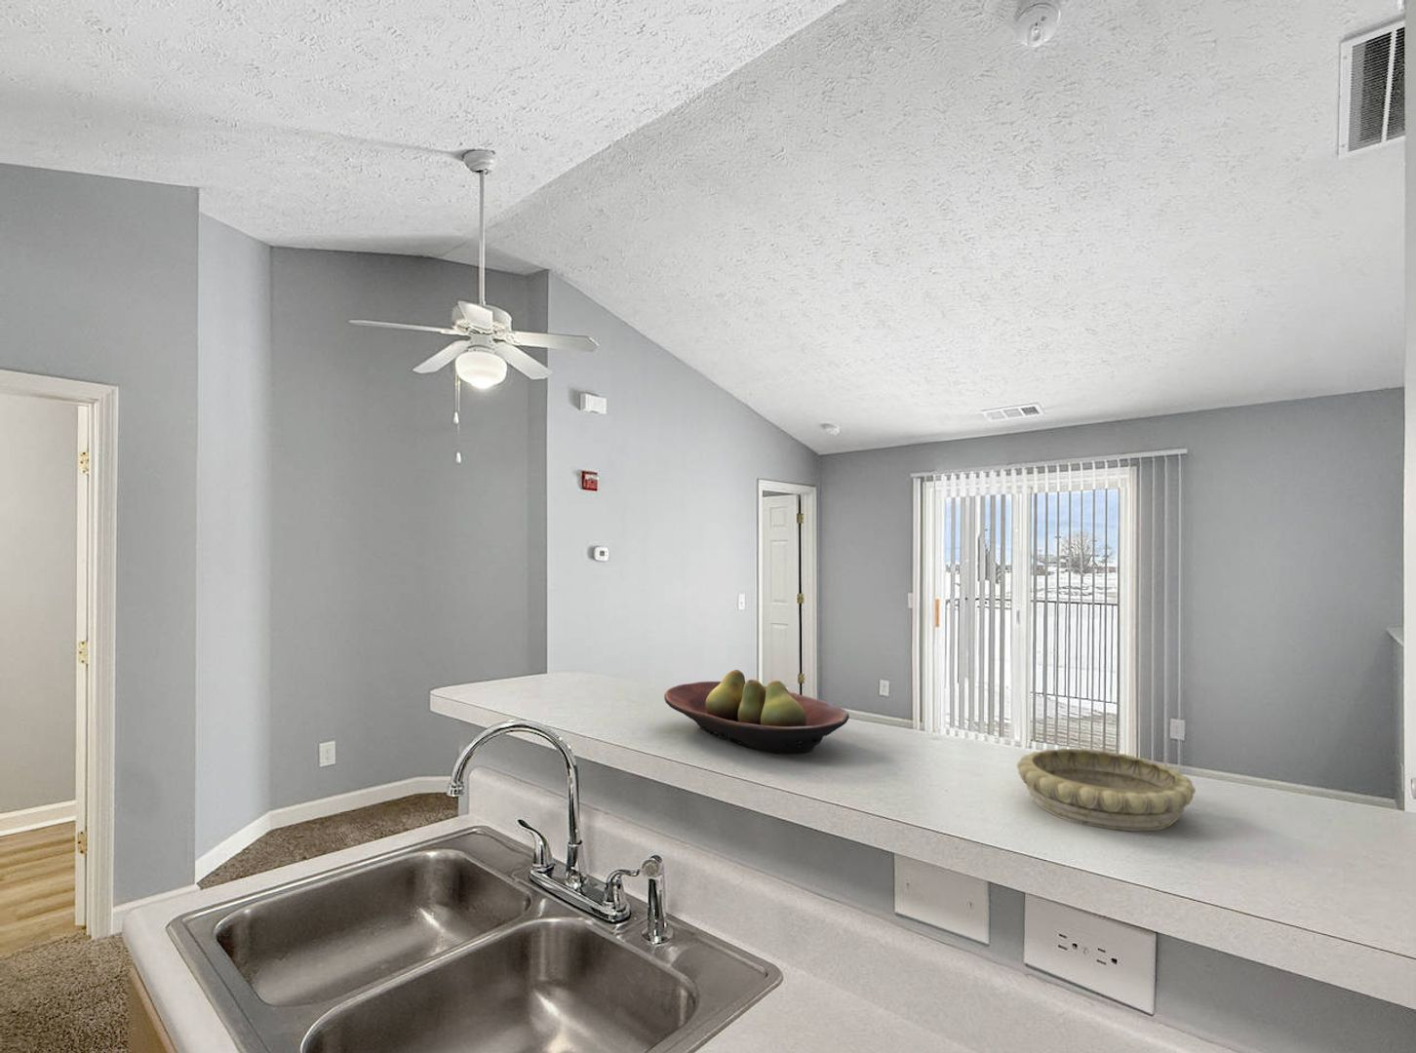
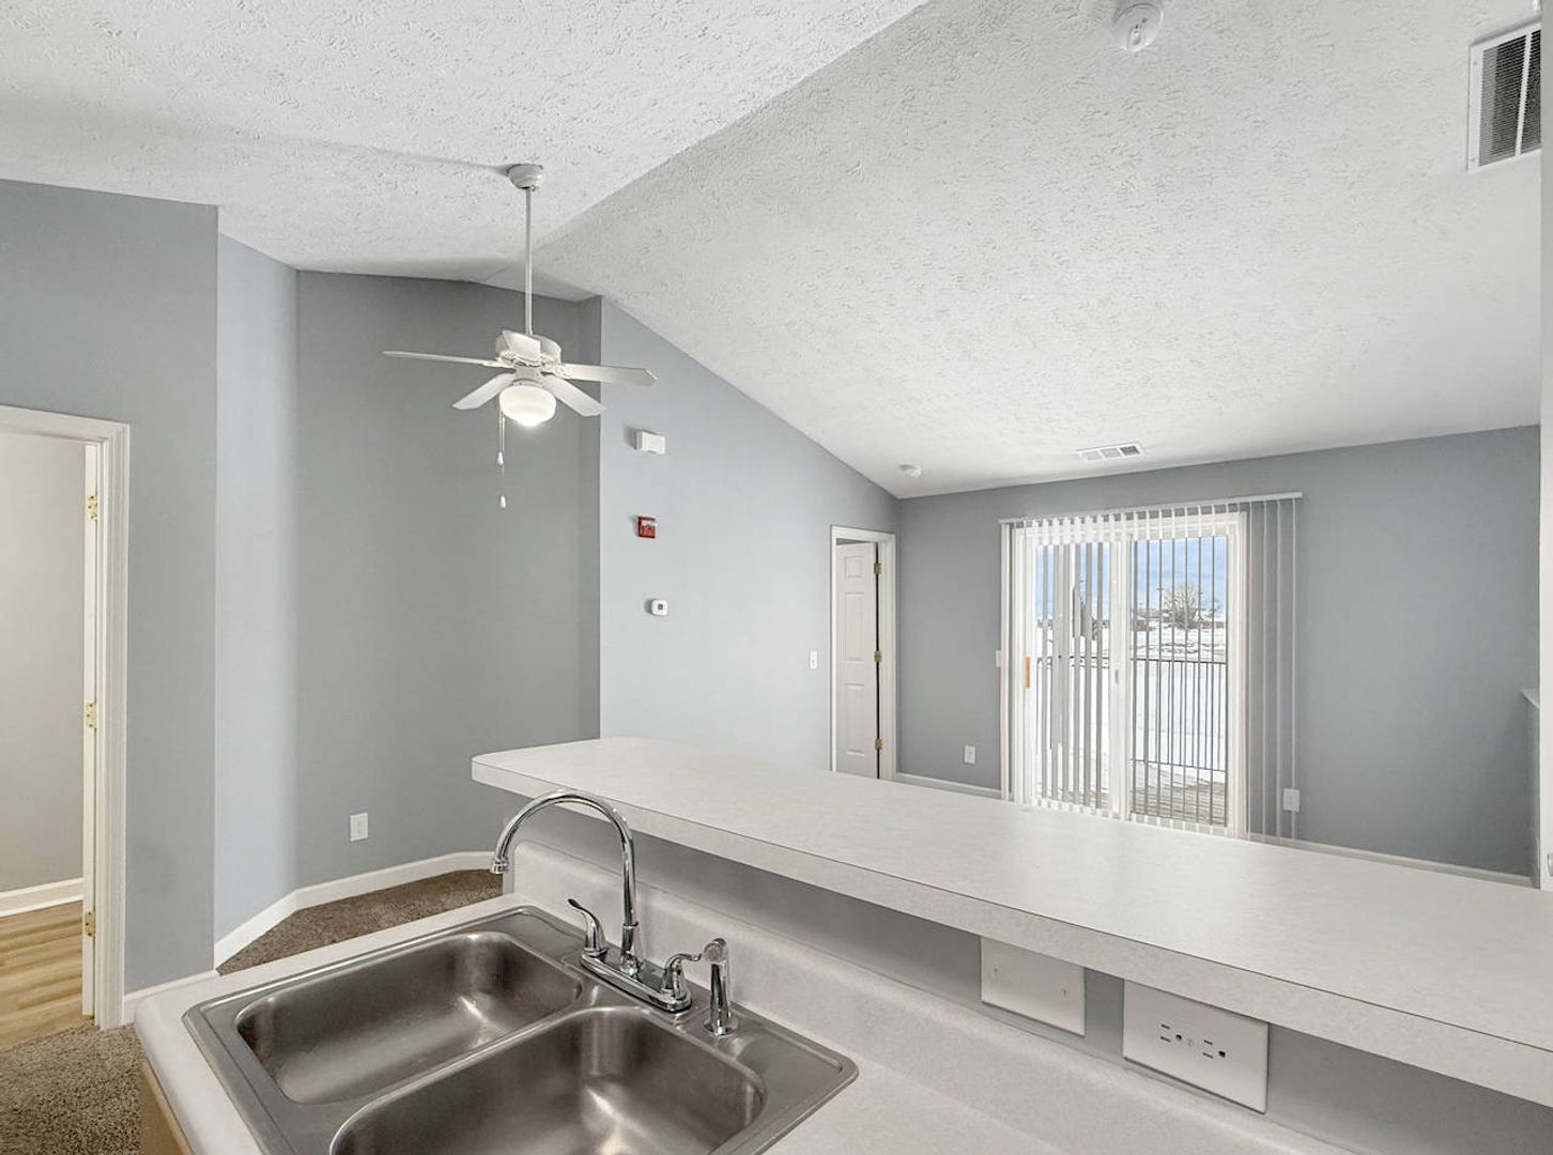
- decorative bowl [1017,747,1197,832]
- fruit bowl [663,669,851,755]
